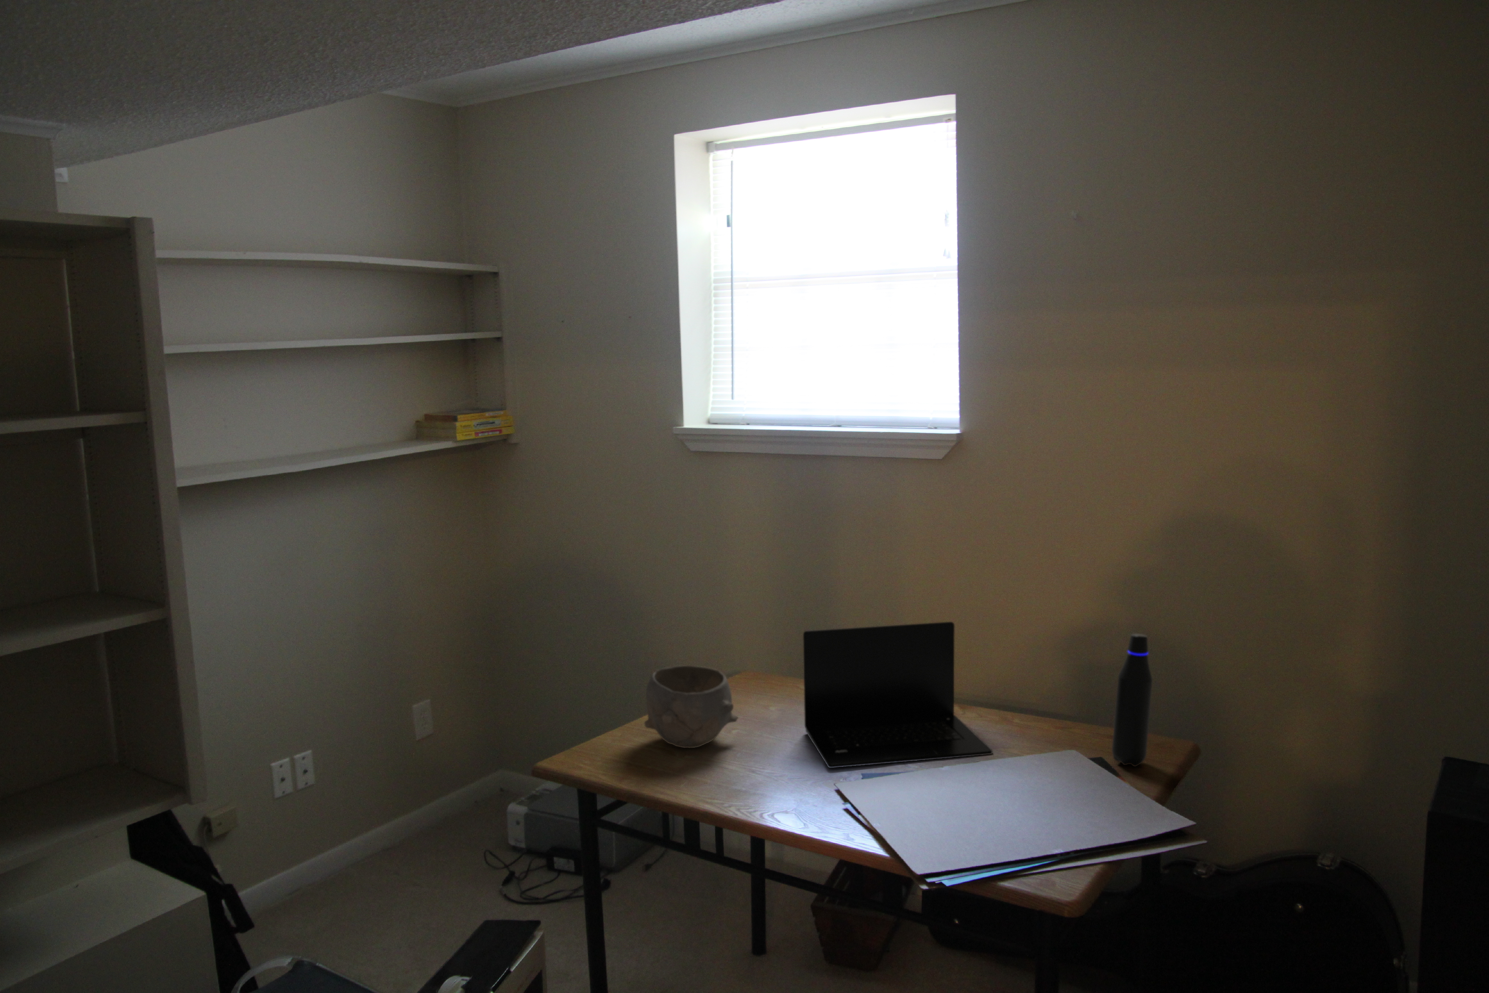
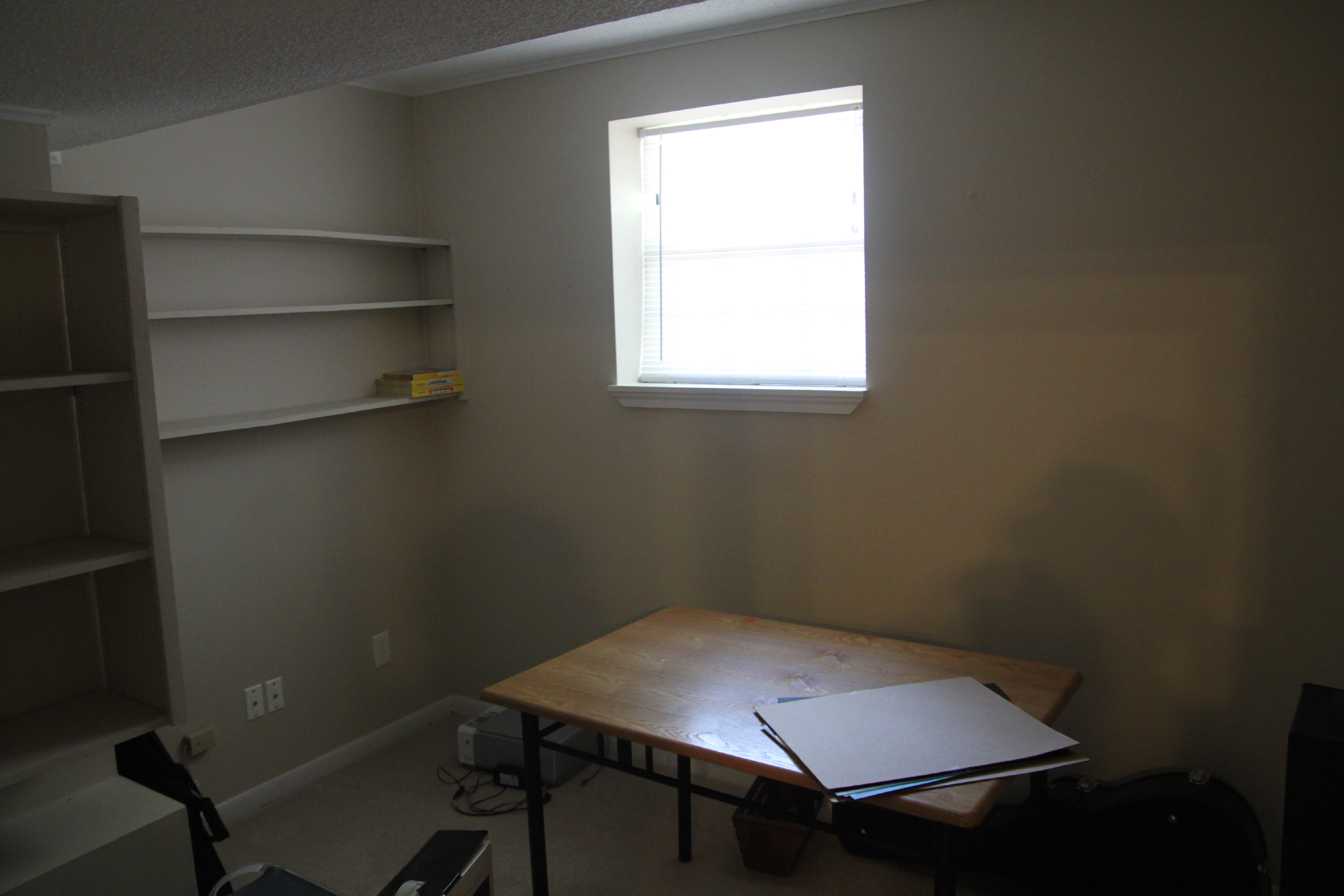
- water bottle [1111,633,1152,767]
- laptop [802,622,993,768]
- bowl [644,665,738,748]
